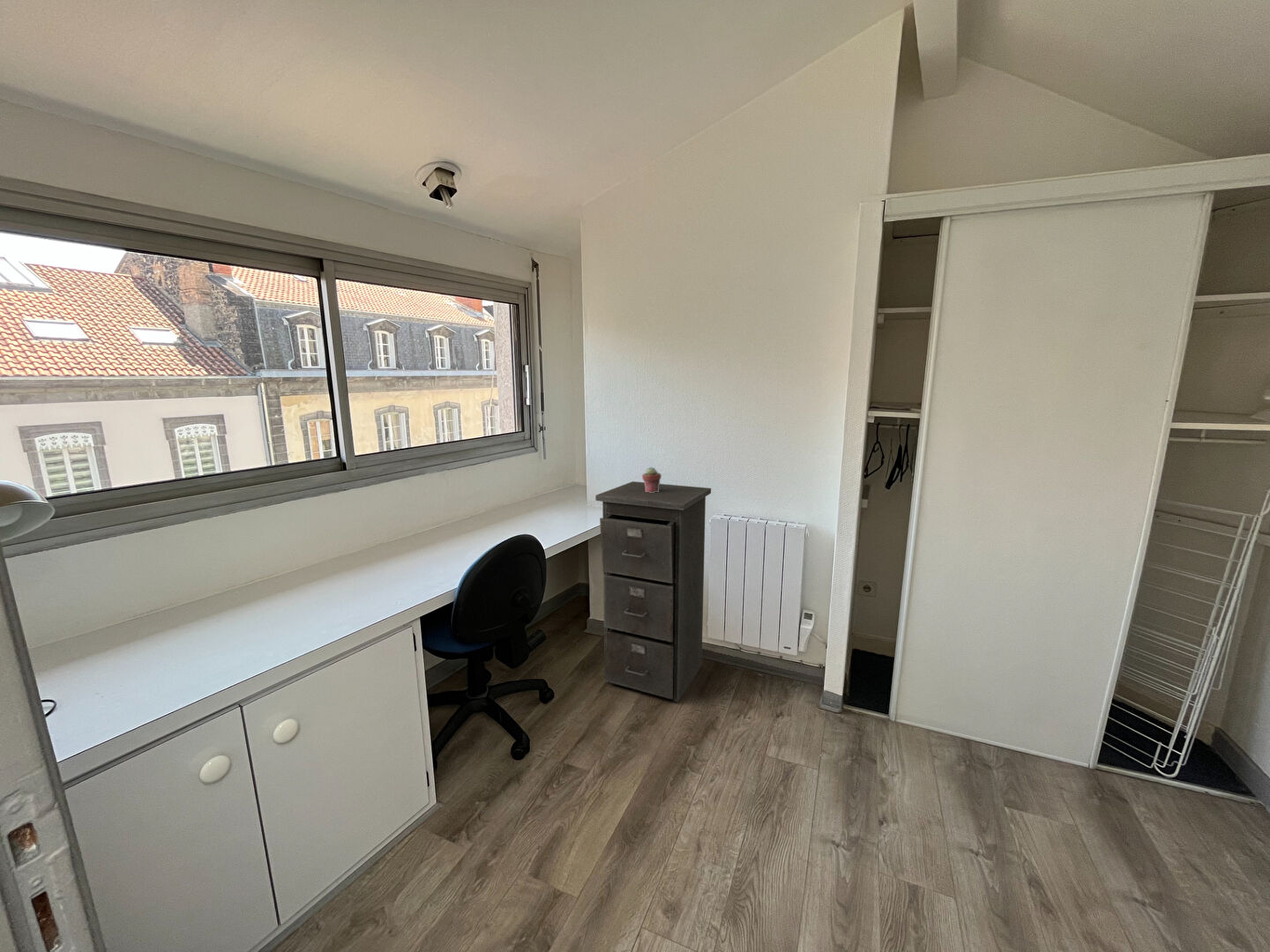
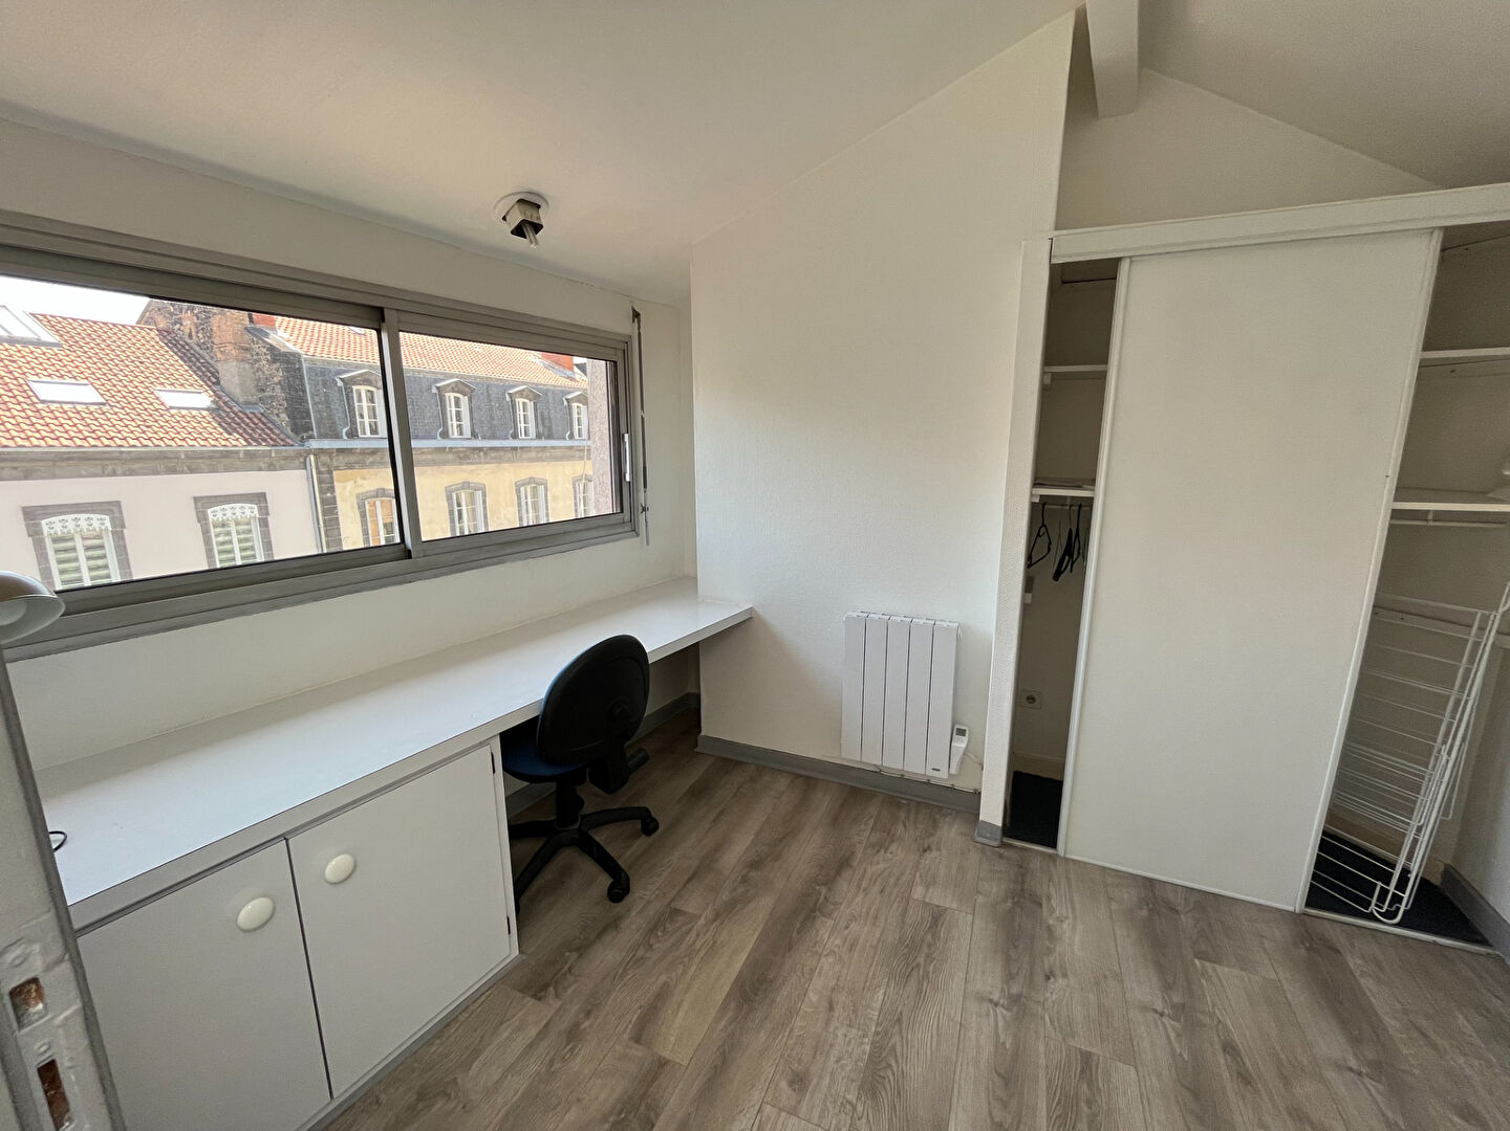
- filing cabinet [594,480,712,703]
- potted succulent [641,466,662,493]
